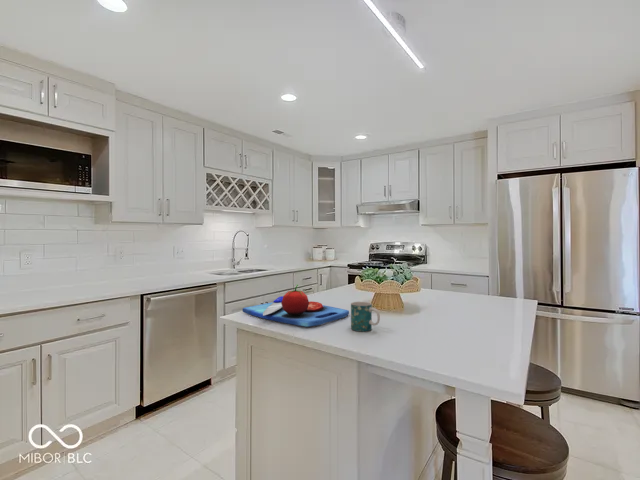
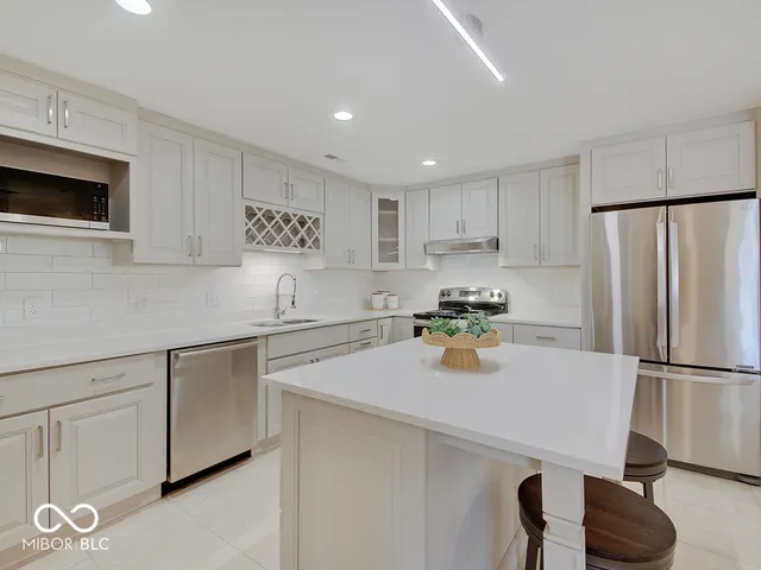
- mug [350,301,381,332]
- chopping board [241,284,350,328]
